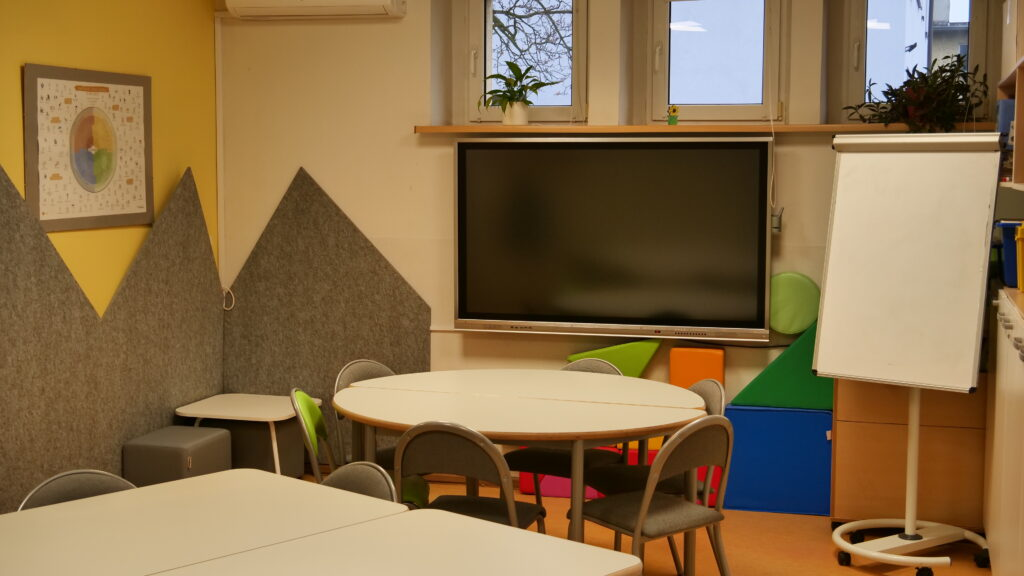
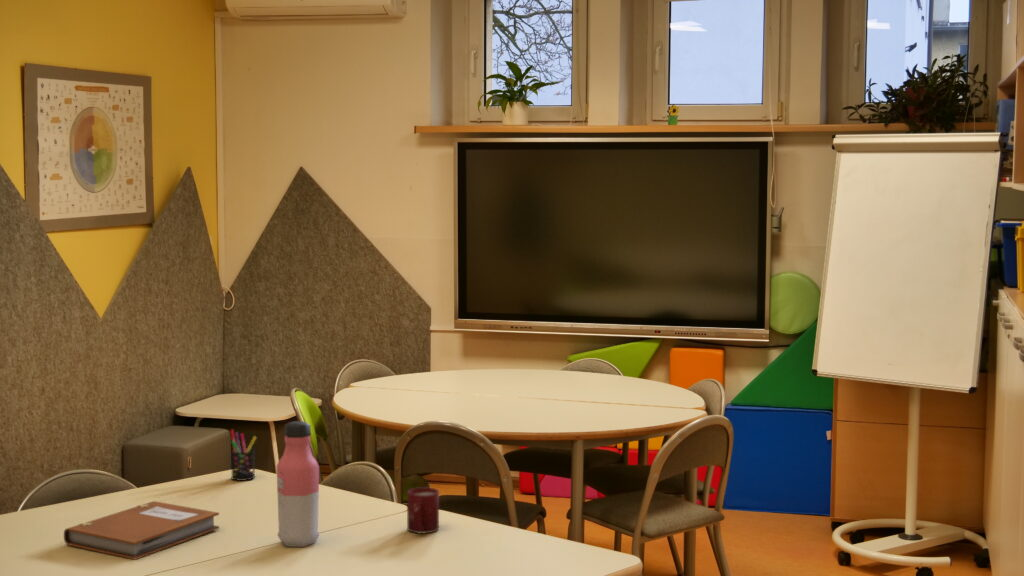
+ cup [406,486,440,534]
+ water bottle [276,420,321,548]
+ notebook [63,500,220,561]
+ pen holder [230,429,257,482]
